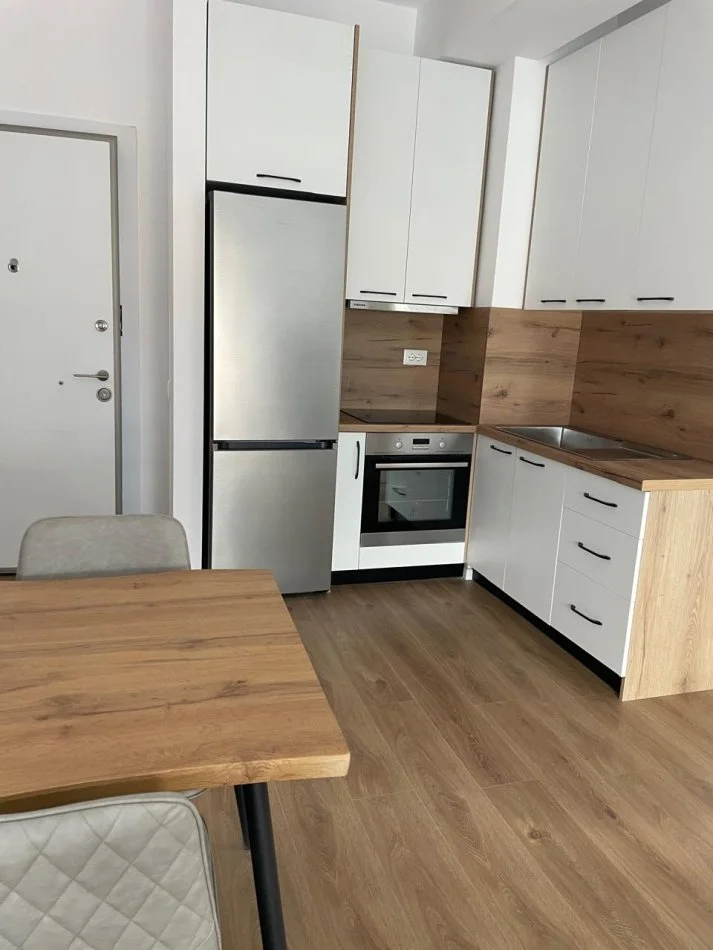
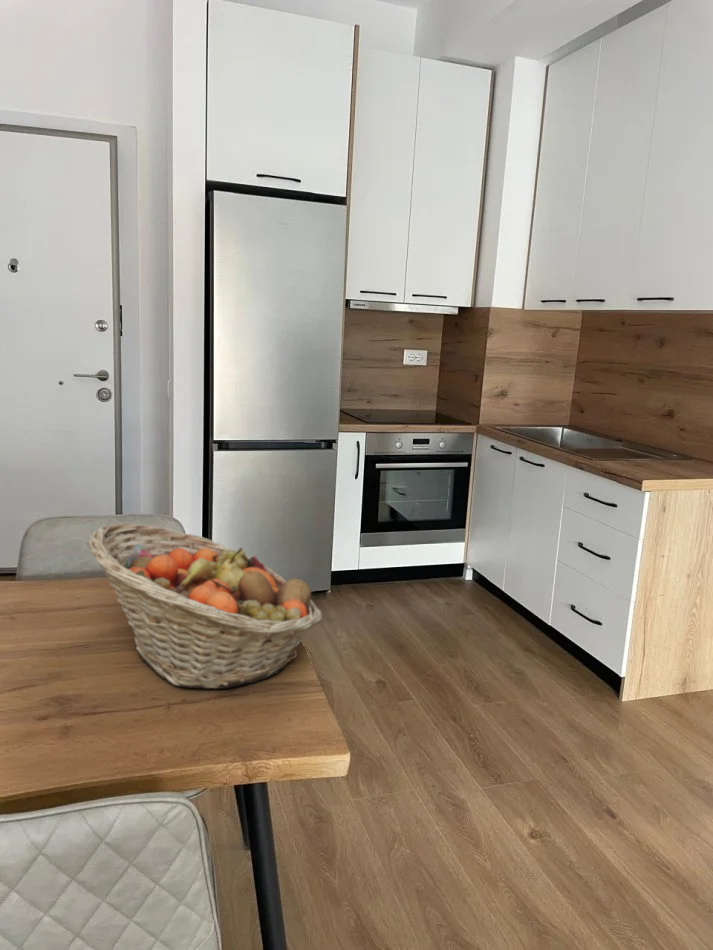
+ fruit basket [86,522,323,690]
